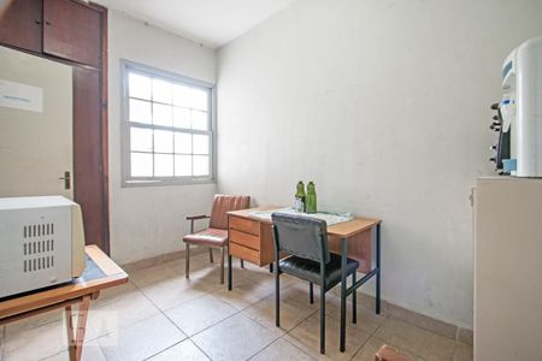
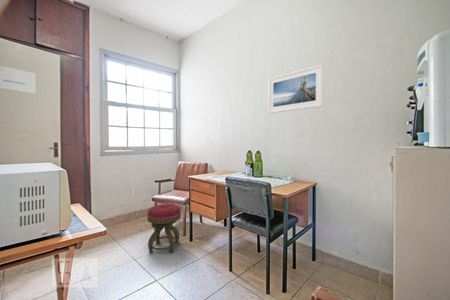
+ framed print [267,63,325,114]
+ stool [146,203,182,254]
